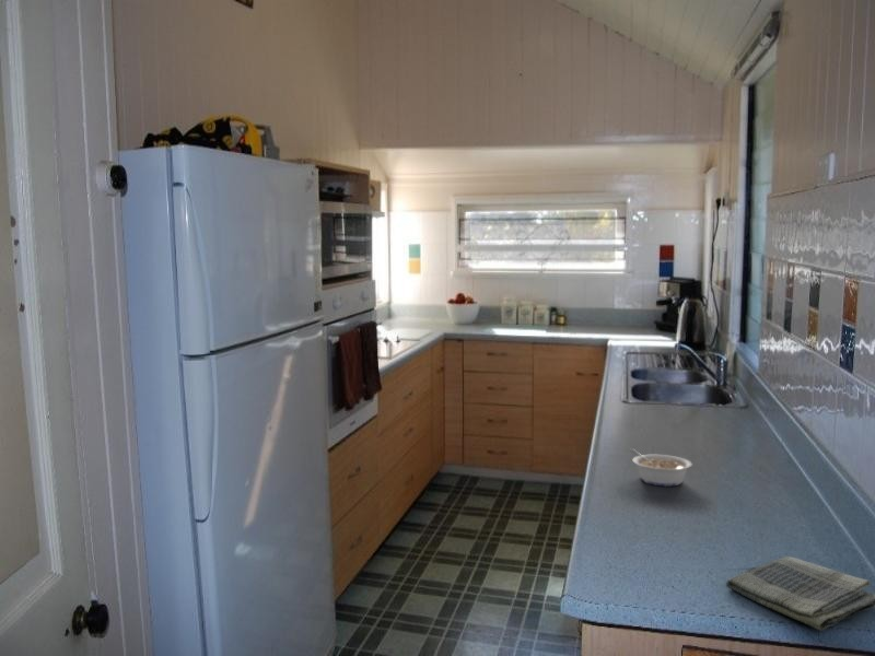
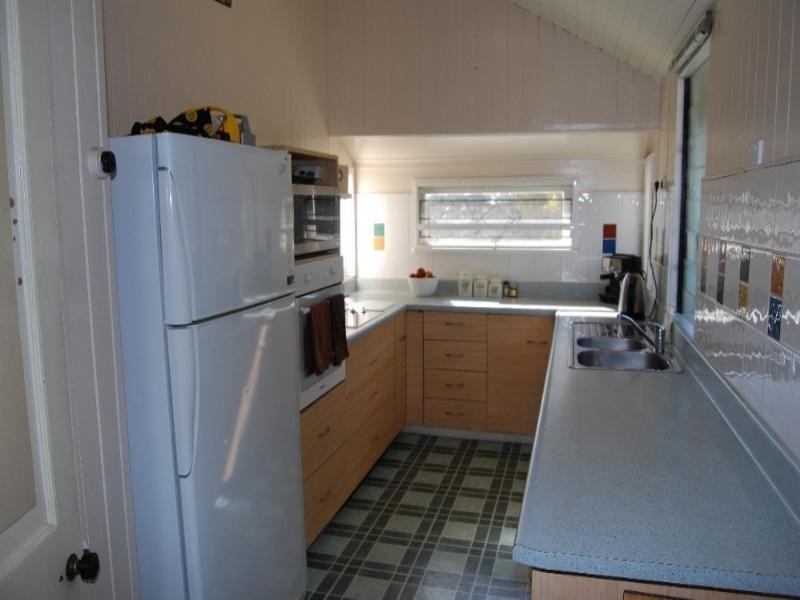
- dish towel [725,555,875,632]
- legume [629,447,693,488]
